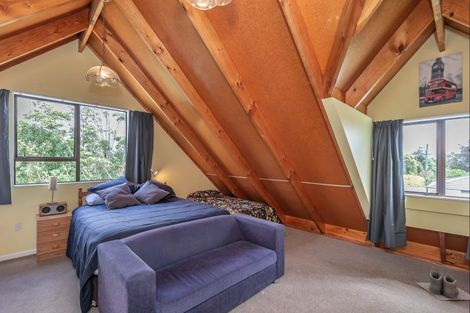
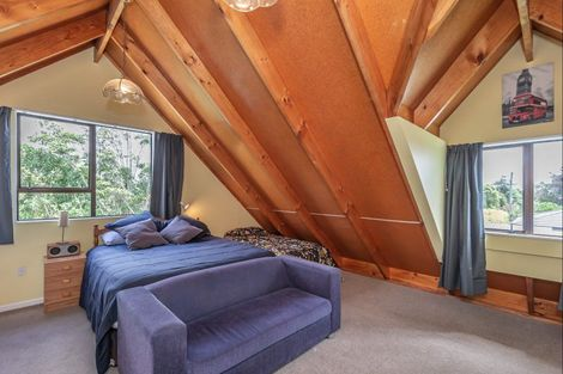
- boots [416,269,470,301]
